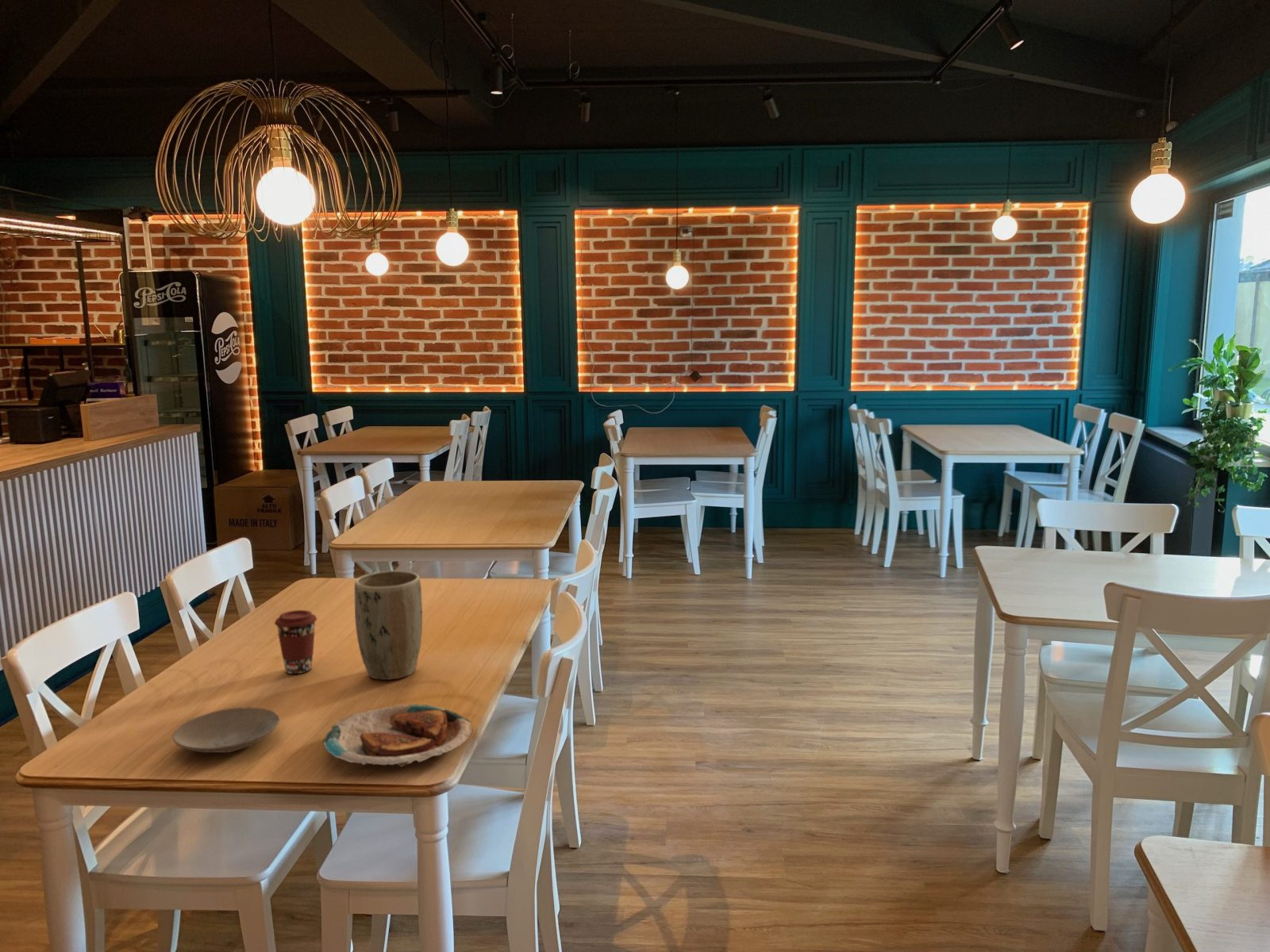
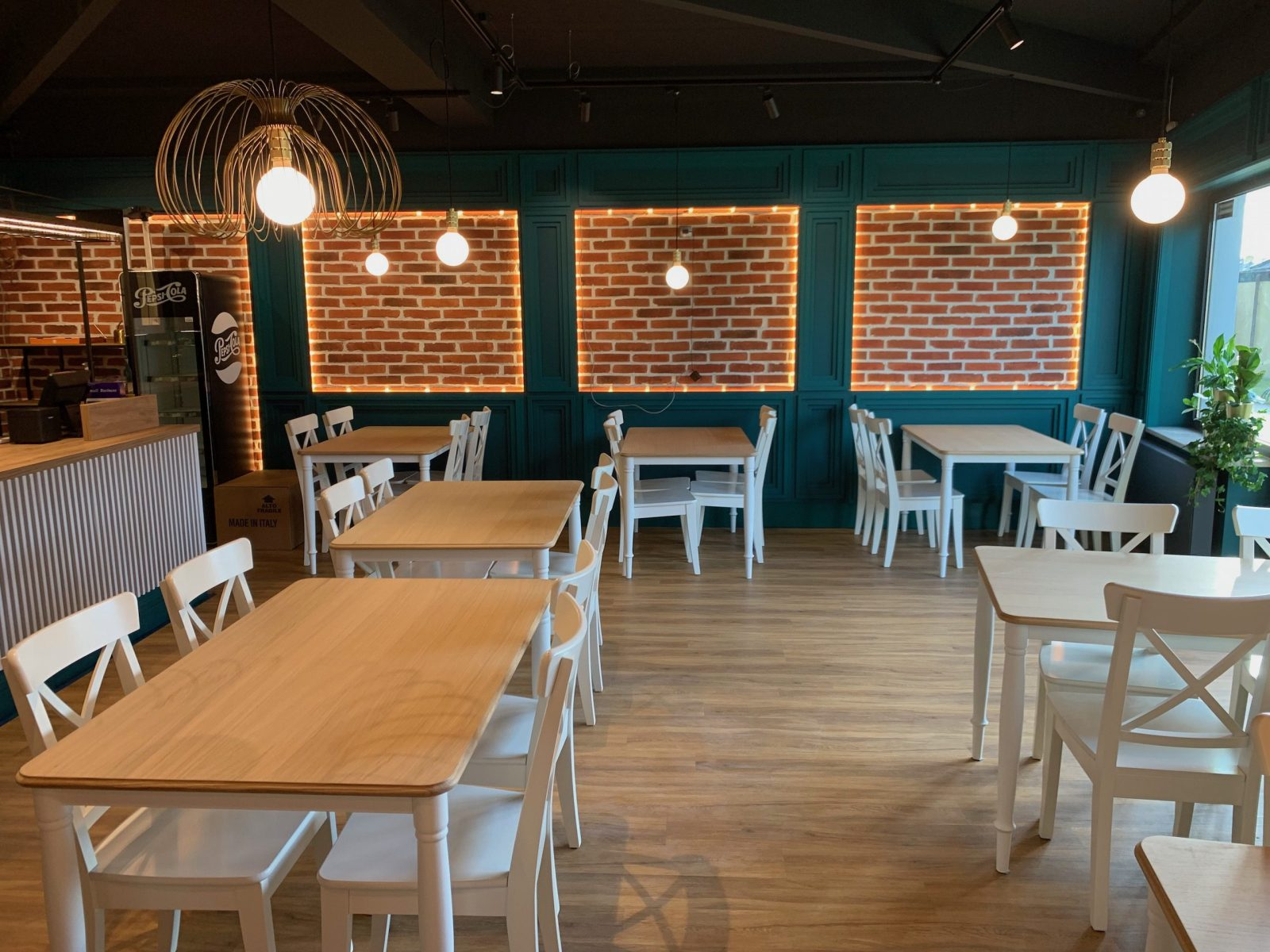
- plate [171,707,281,754]
- coffee cup [274,609,318,674]
- plant pot [354,570,423,681]
- plate [321,704,474,768]
